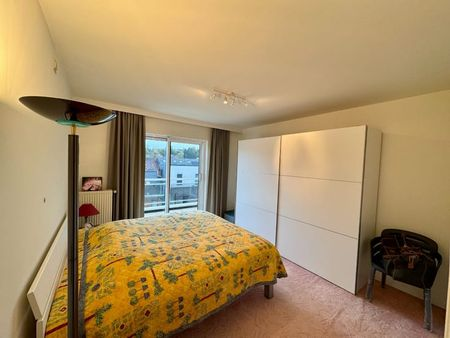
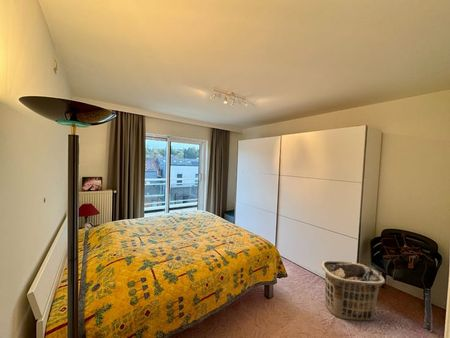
+ clothes hamper [321,260,386,322]
